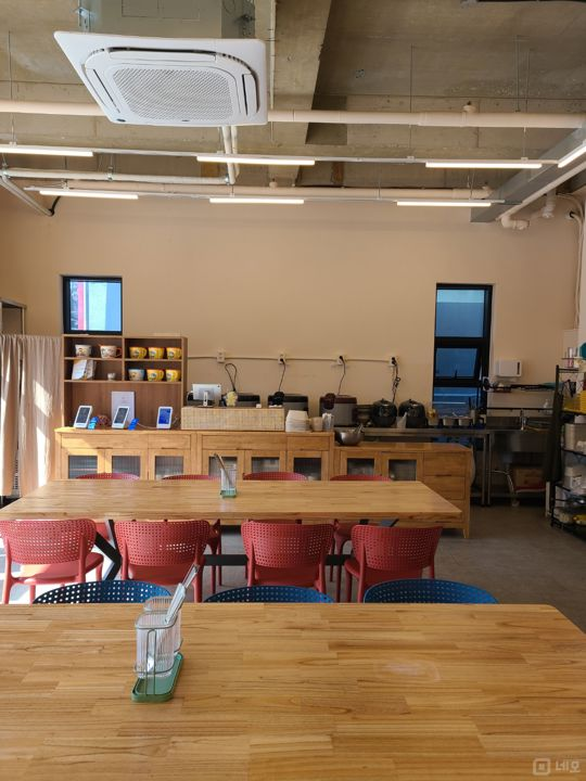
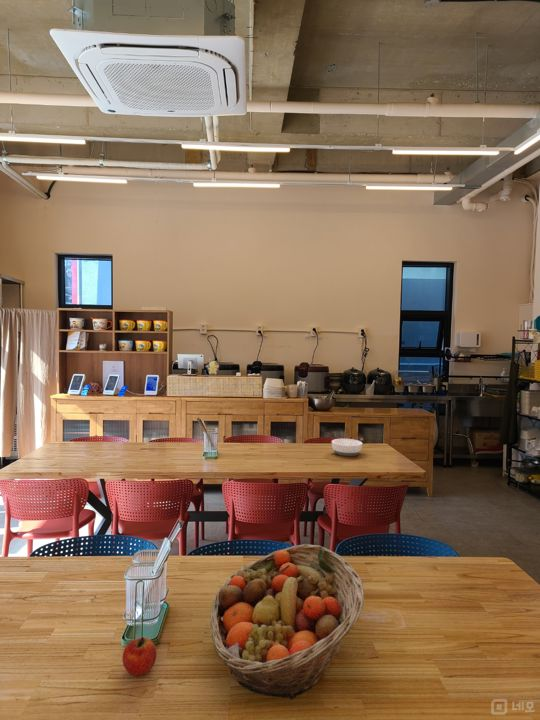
+ fruit [121,636,158,677]
+ fruit basket [210,543,365,700]
+ bowl [331,438,363,457]
